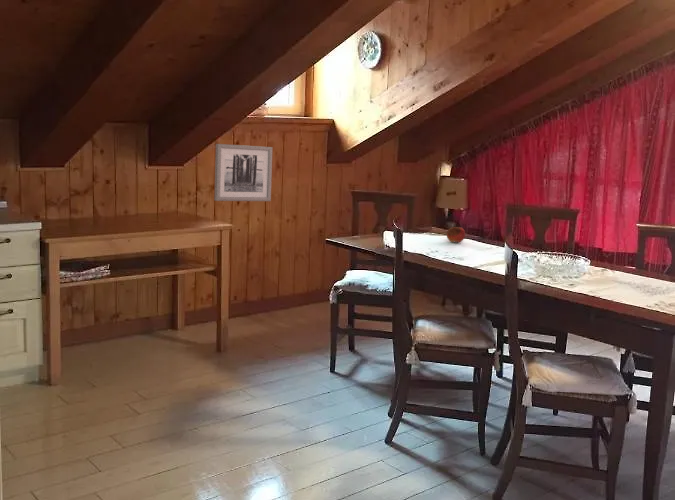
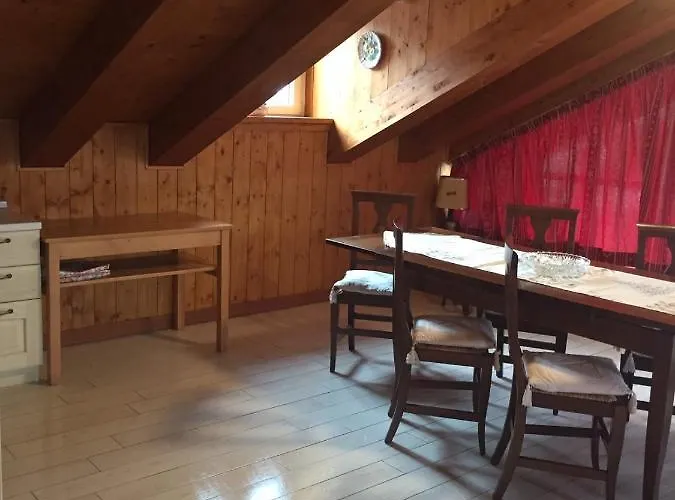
- fruit [446,225,466,243]
- wall art [213,143,273,202]
